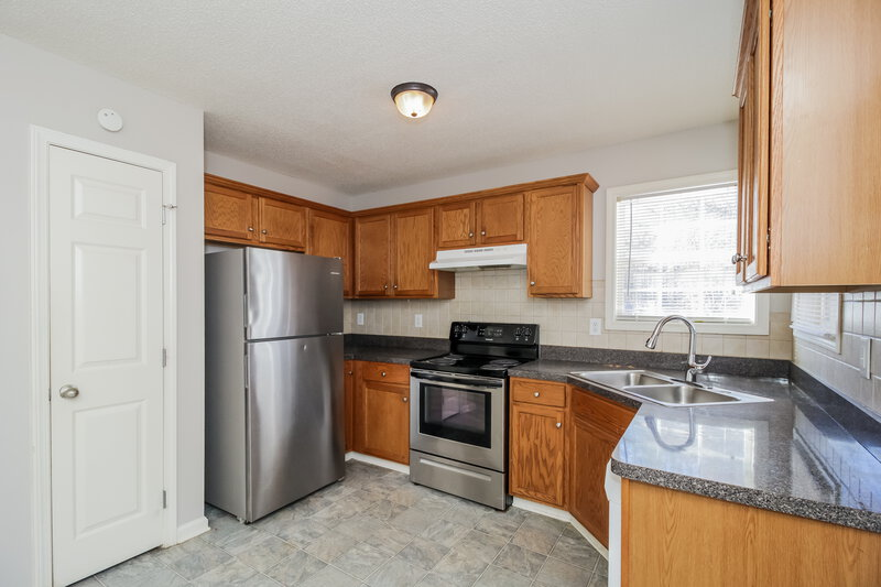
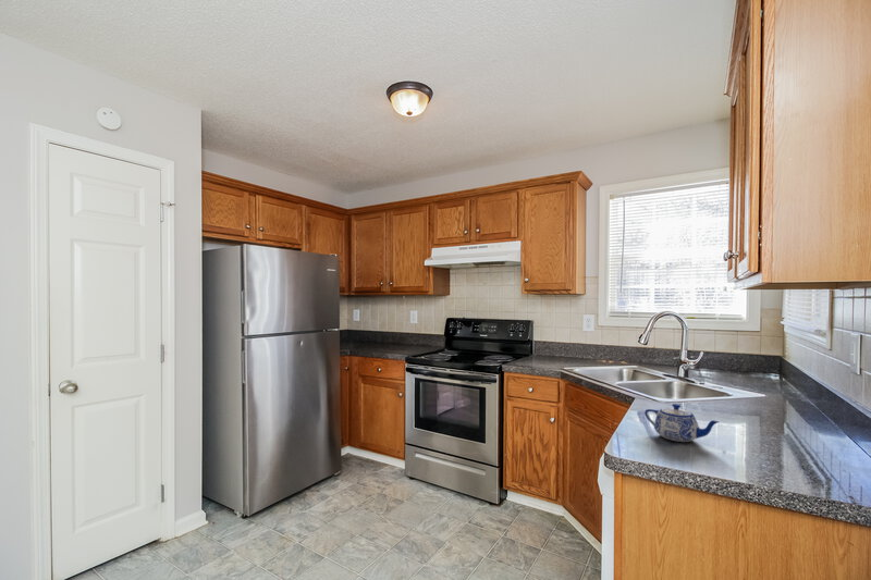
+ teapot [643,403,721,443]
